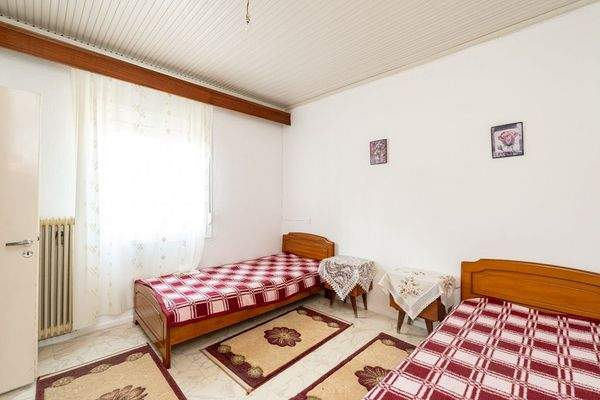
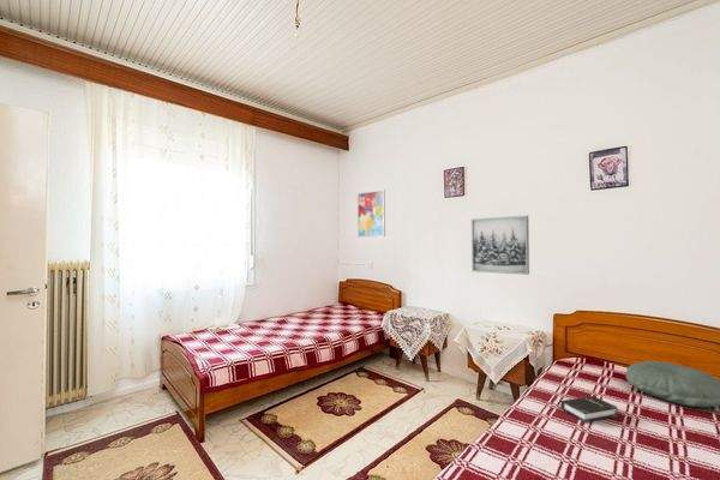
+ hardback book [560,395,619,424]
+ wall art [470,215,530,276]
+ wall art [356,188,386,239]
+ pillow [625,360,720,408]
